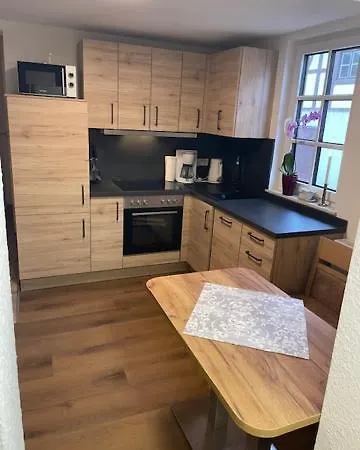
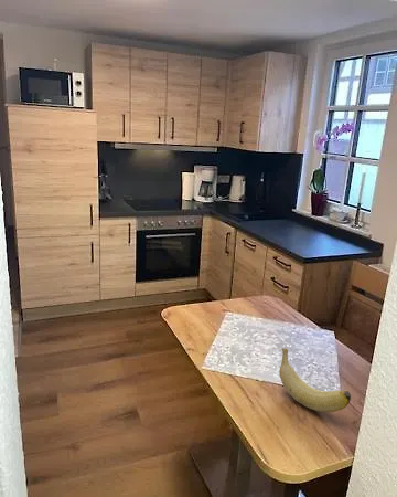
+ banana [278,348,352,413]
